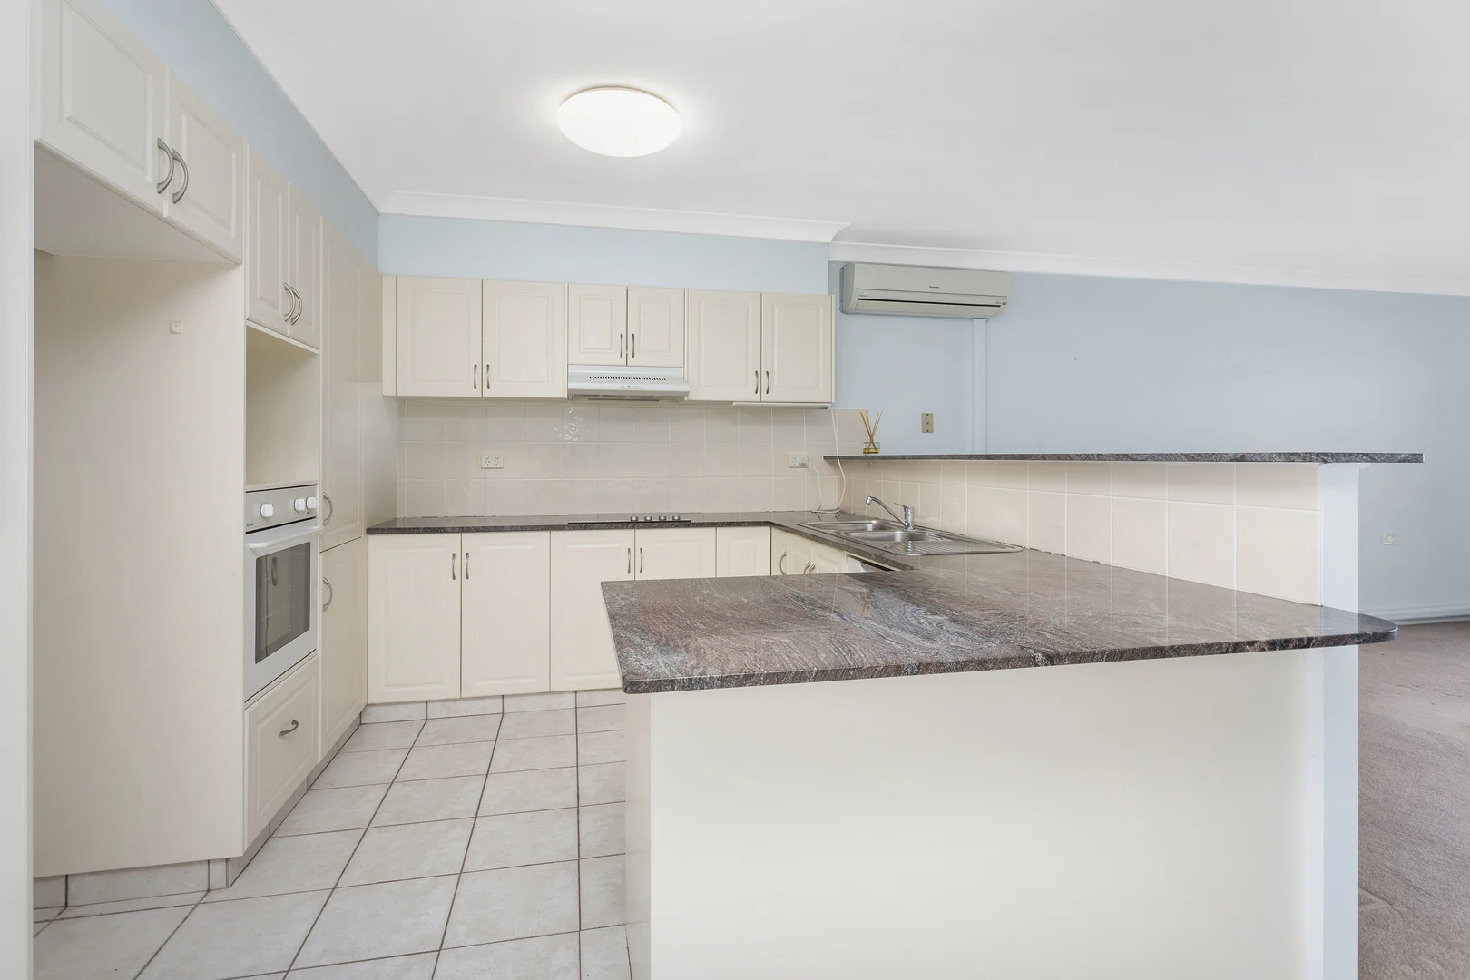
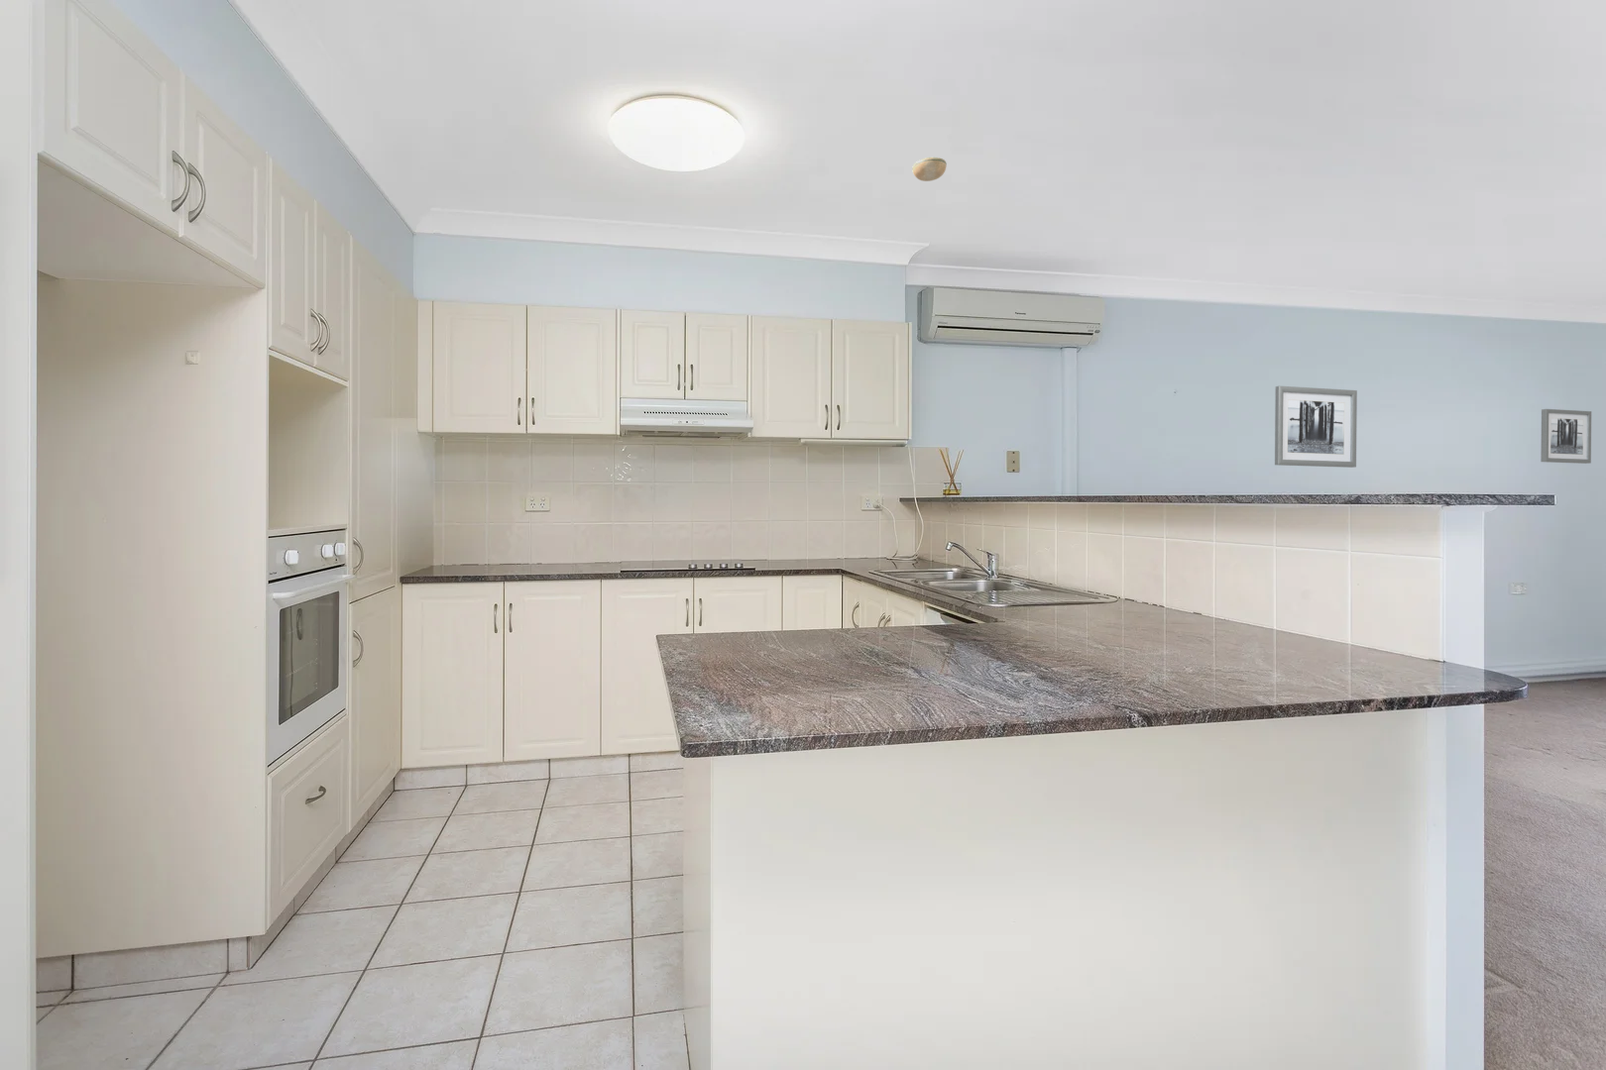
+ smoke detector [911,156,948,183]
+ wall art [1539,408,1592,465]
+ wall art [1274,386,1359,468]
